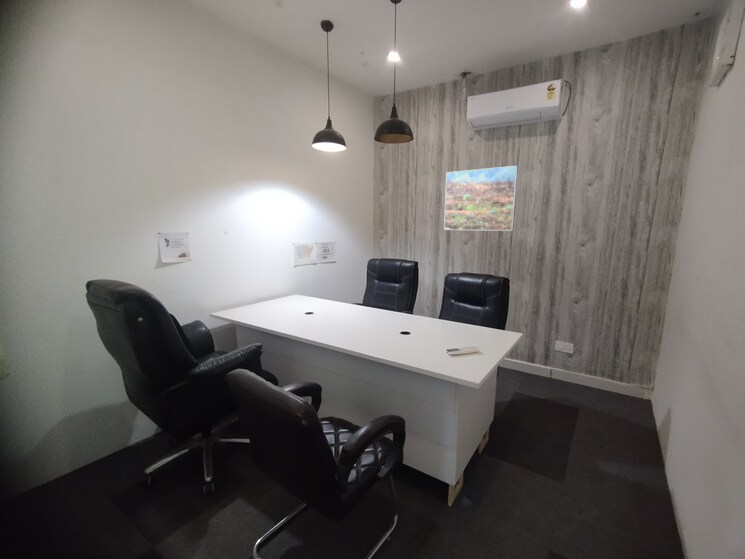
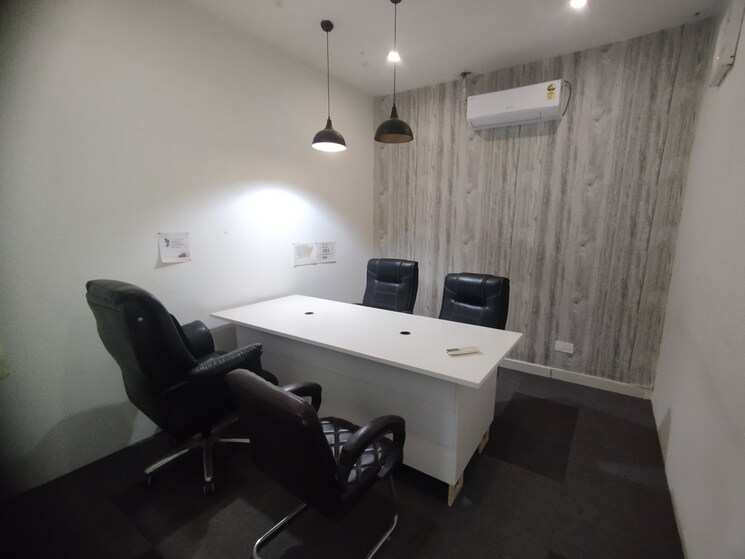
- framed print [443,165,518,232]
